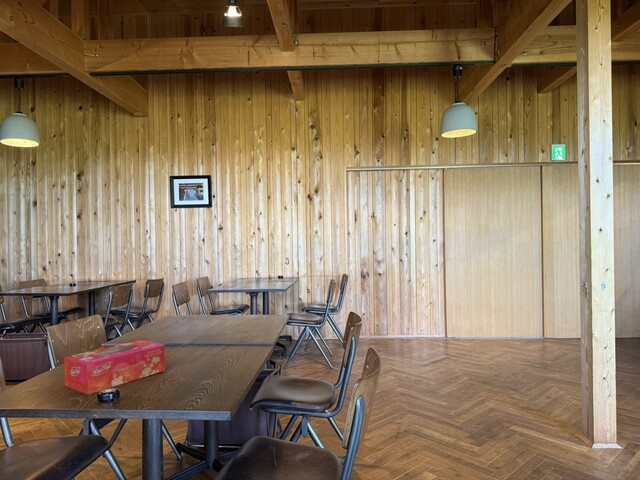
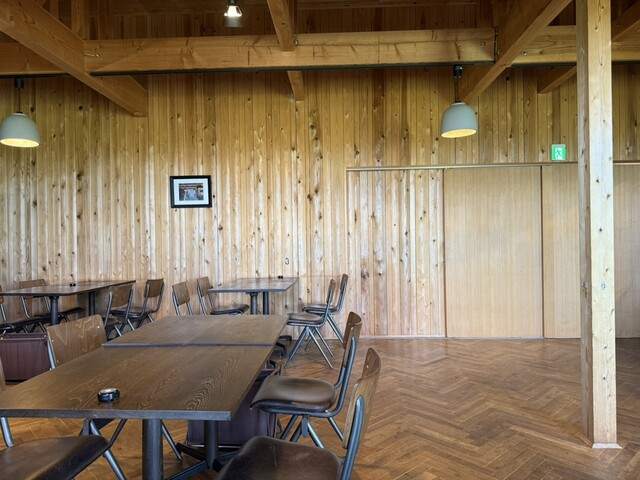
- tissue box [64,339,166,395]
